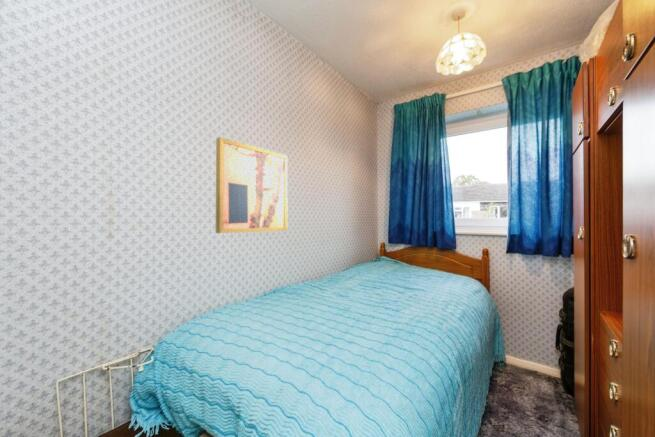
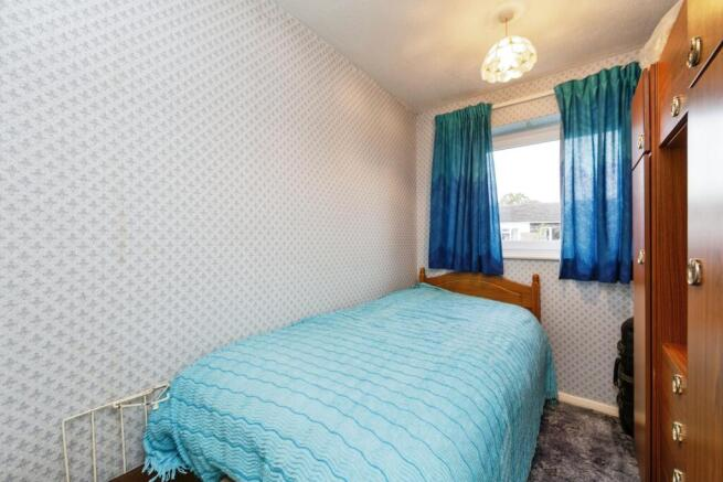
- wall art [215,136,289,234]
